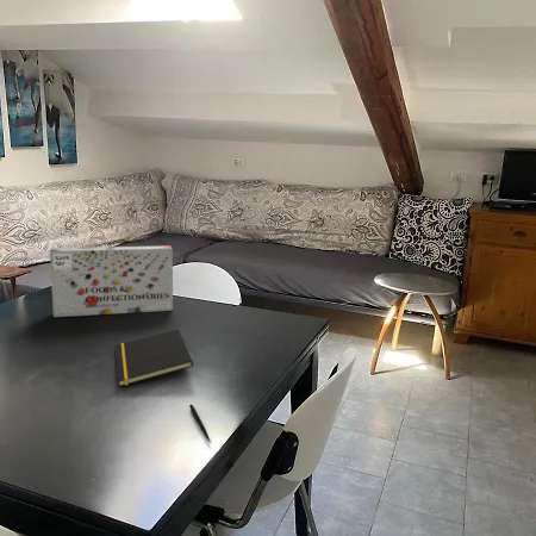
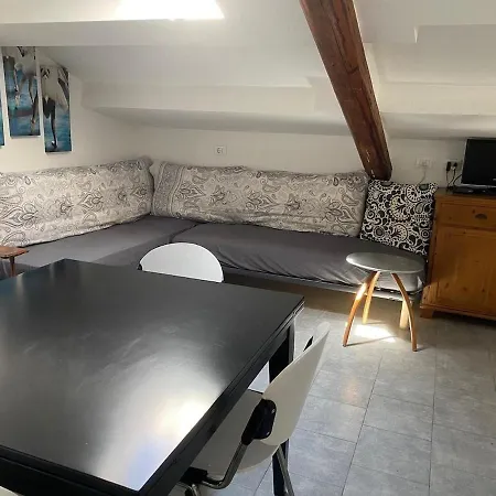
- notepad [114,328,194,388]
- board game [49,244,174,318]
- pen [188,403,212,444]
